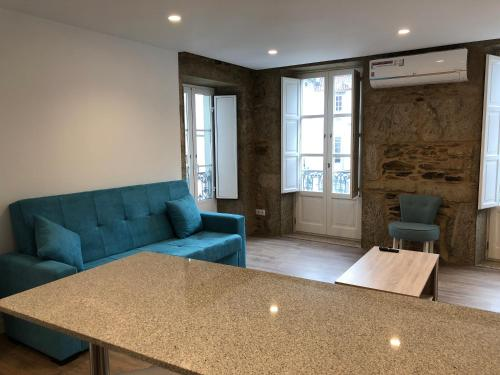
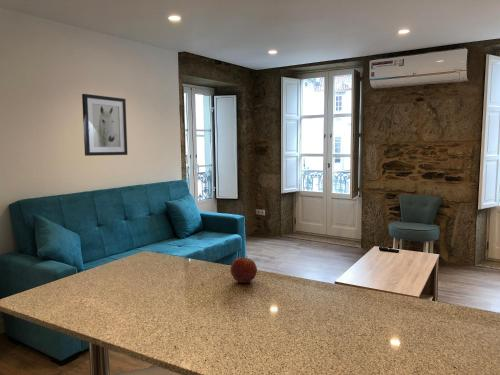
+ apple [229,255,258,284]
+ wall art [81,93,128,157]
